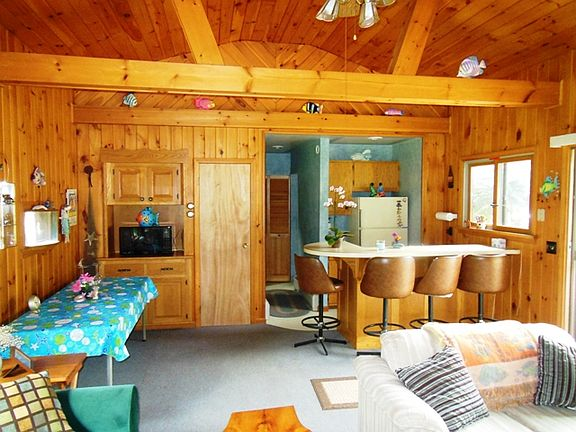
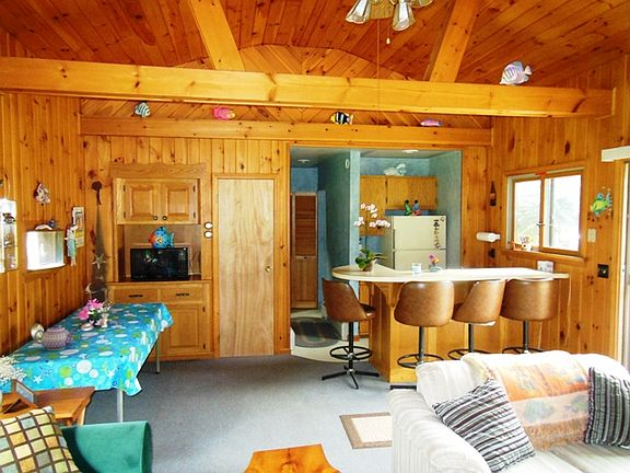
+ teapot [33,323,79,351]
